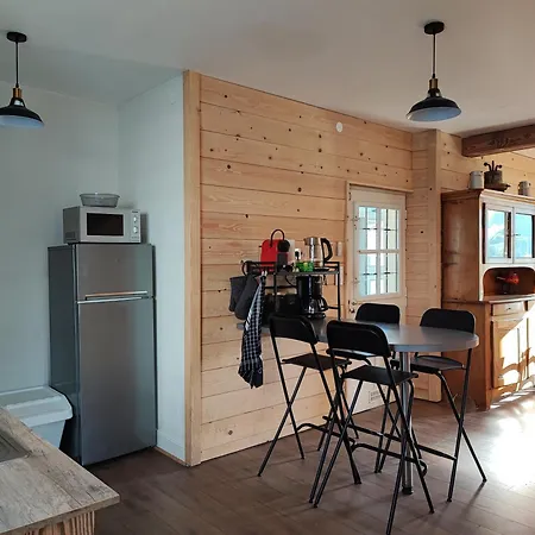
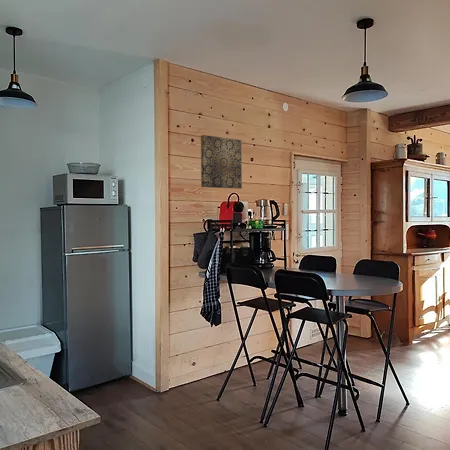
+ wall art [200,134,243,190]
